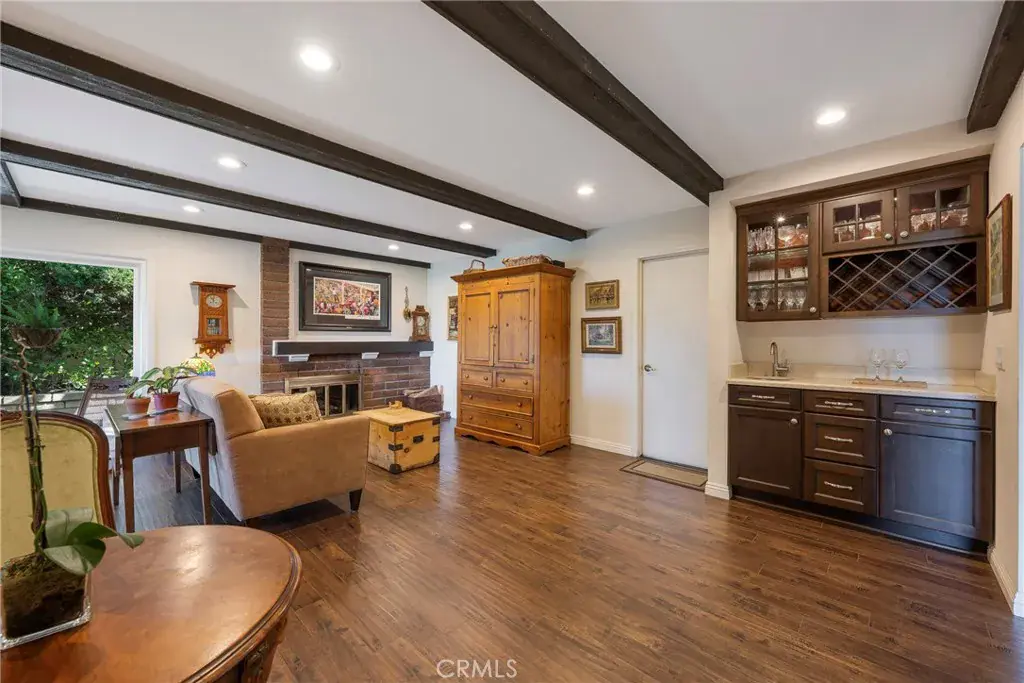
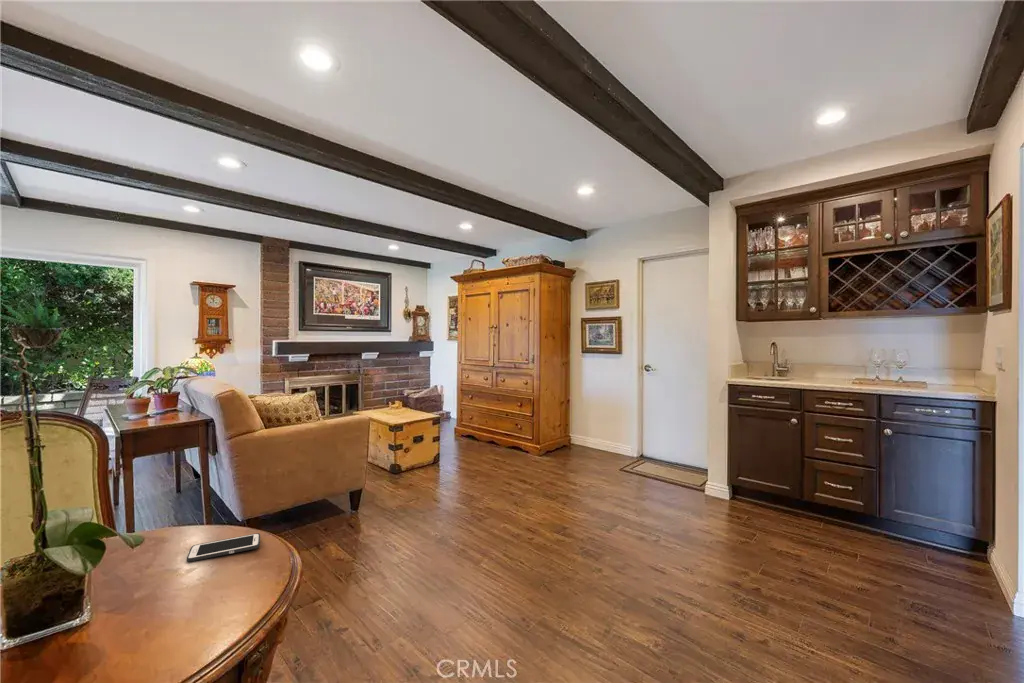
+ cell phone [186,532,261,563]
